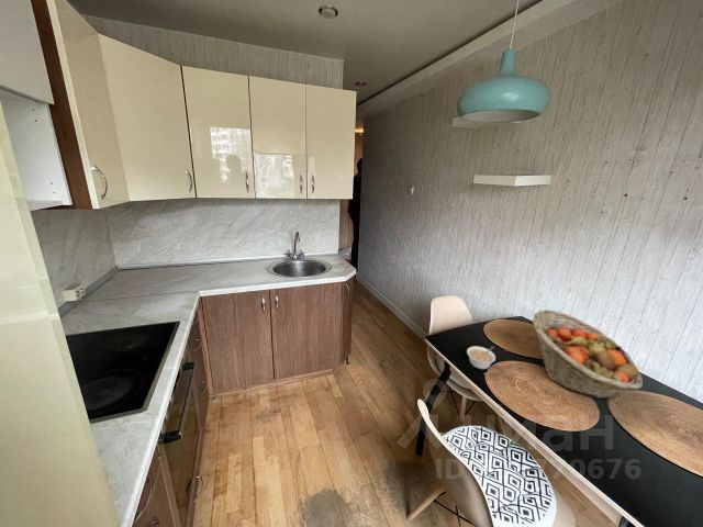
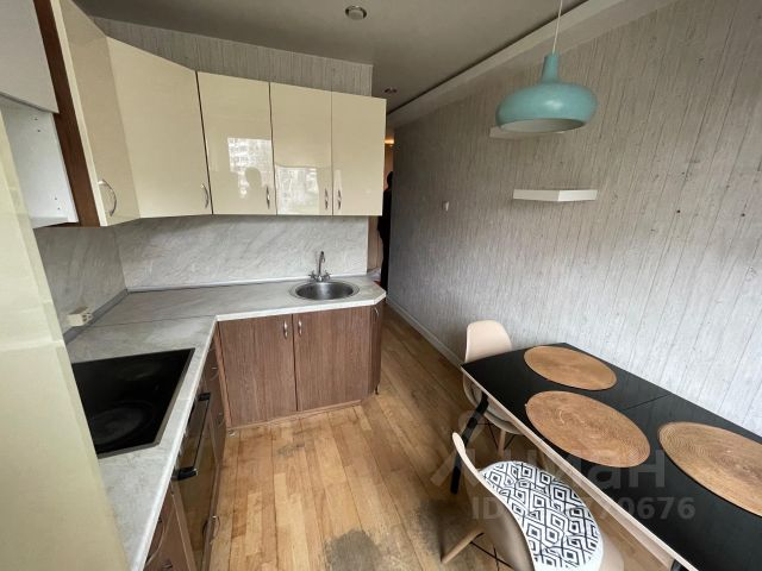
- legume [466,345,496,370]
- fruit basket [532,309,644,400]
